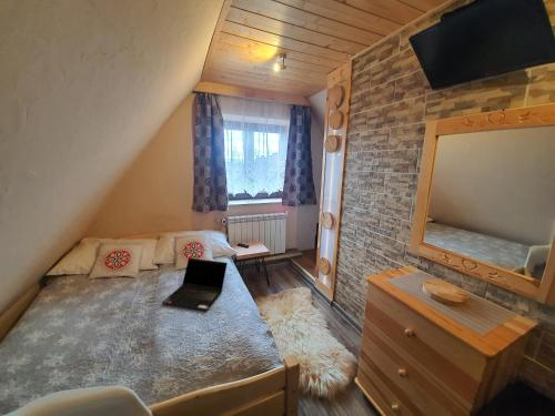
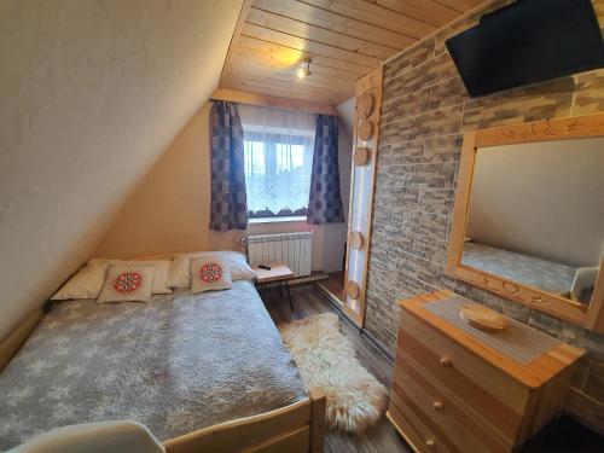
- laptop computer [161,257,229,312]
